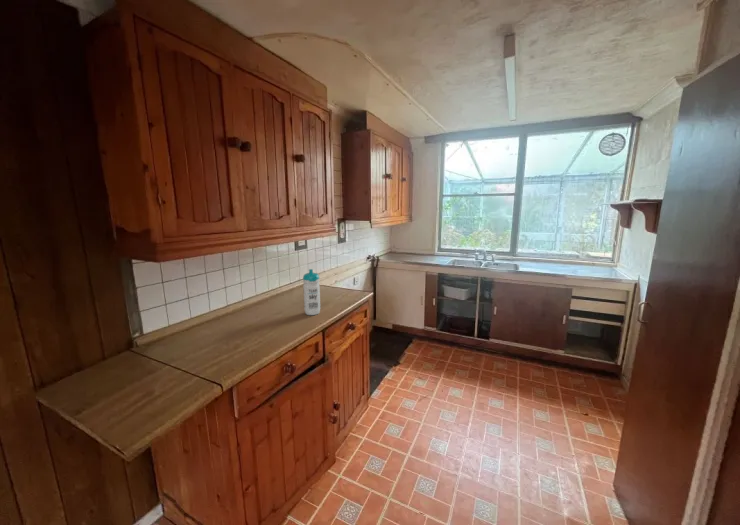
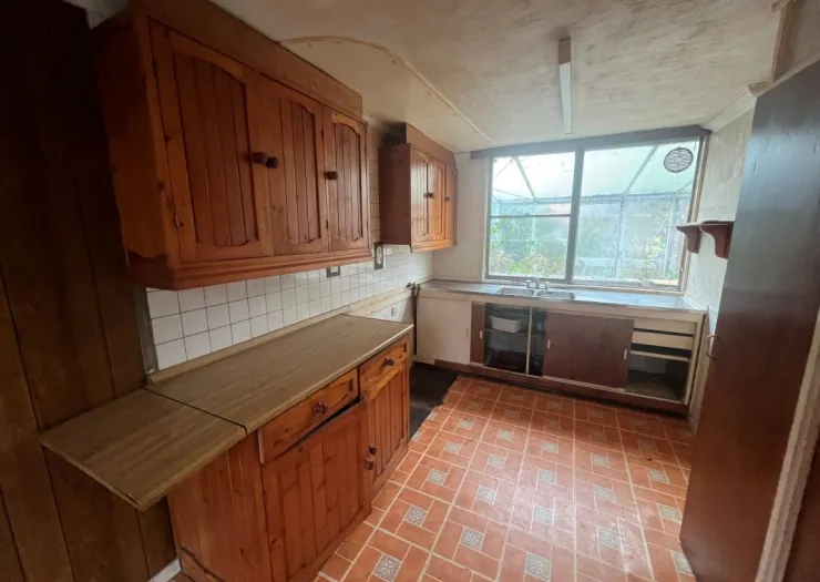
- water bottle [302,268,321,316]
